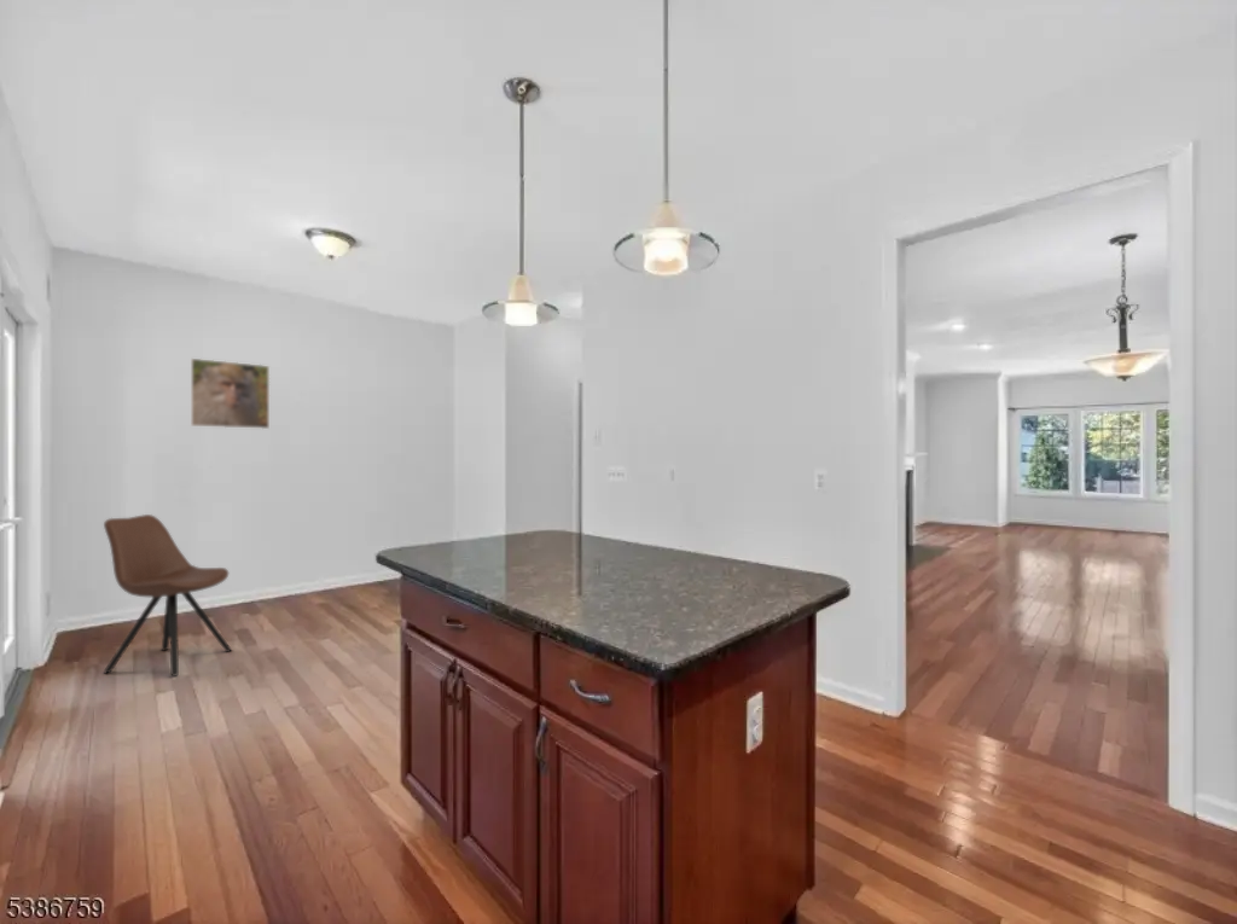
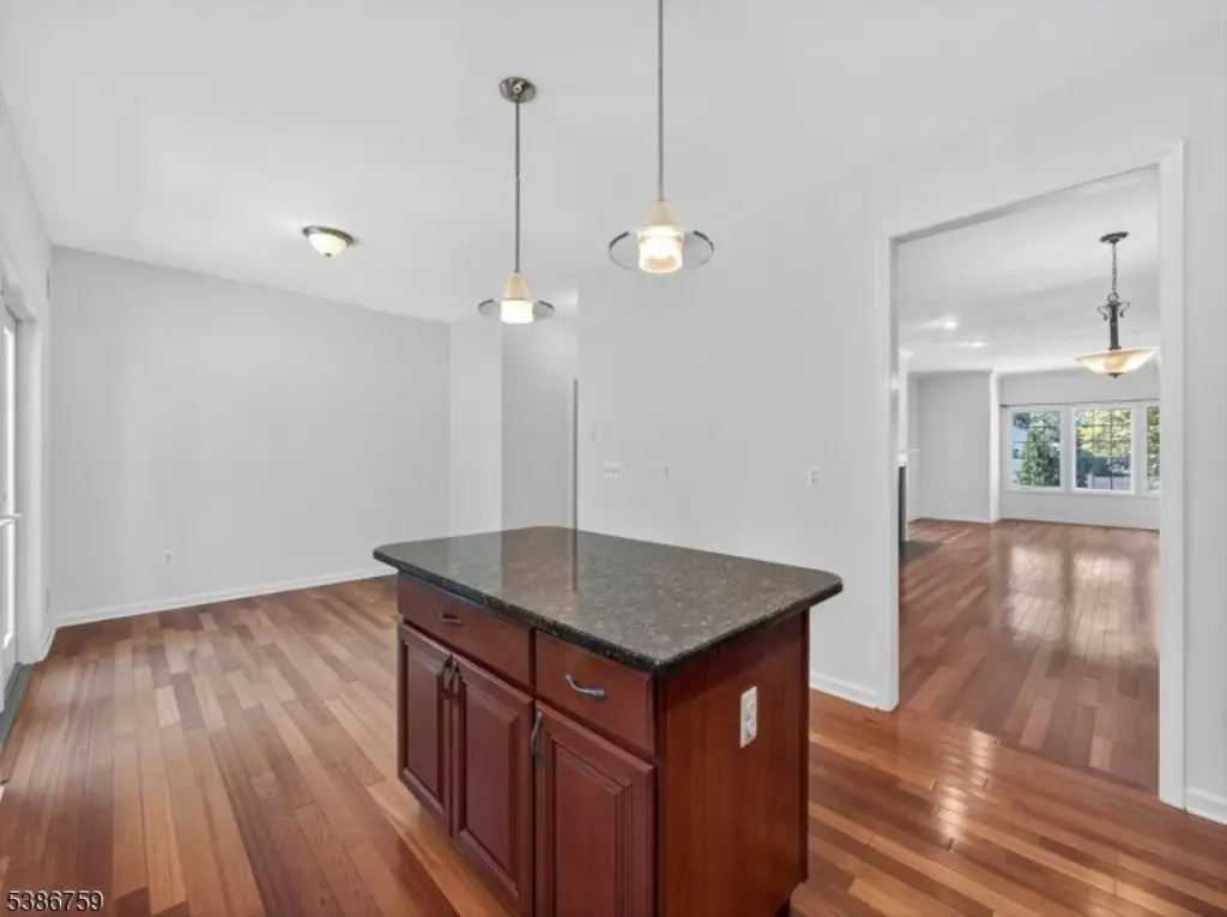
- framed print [190,358,271,430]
- chair [103,513,233,678]
